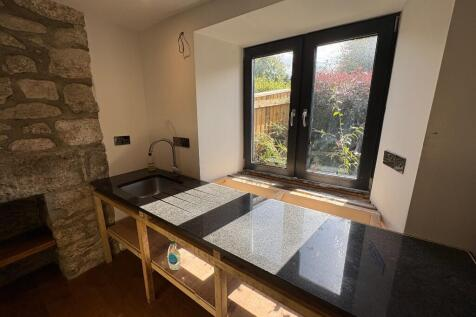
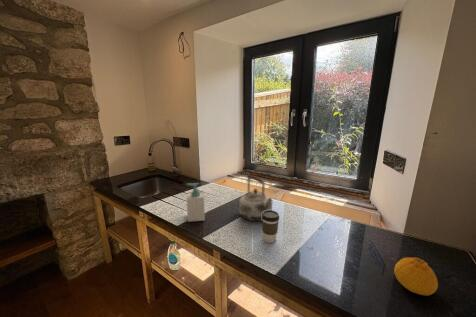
+ coffee cup [261,209,280,244]
+ kettle [238,173,274,222]
+ fruit [393,256,439,297]
+ soap bottle [185,182,206,223]
